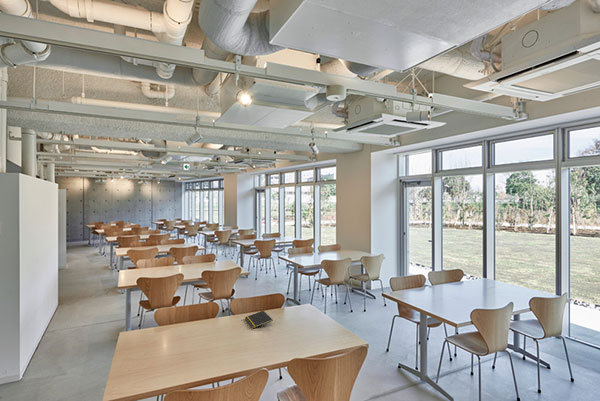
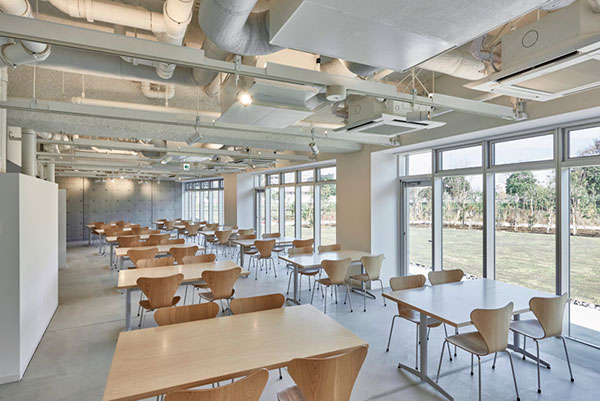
- notepad [244,310,274,329]
